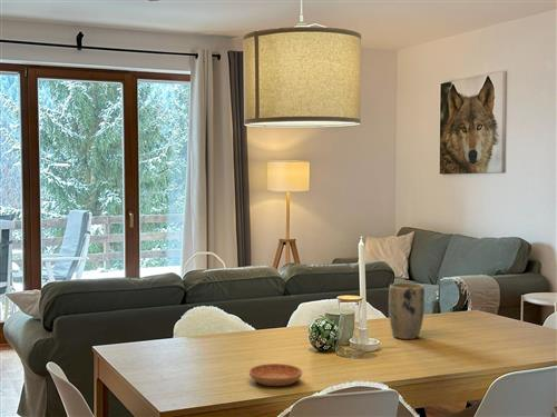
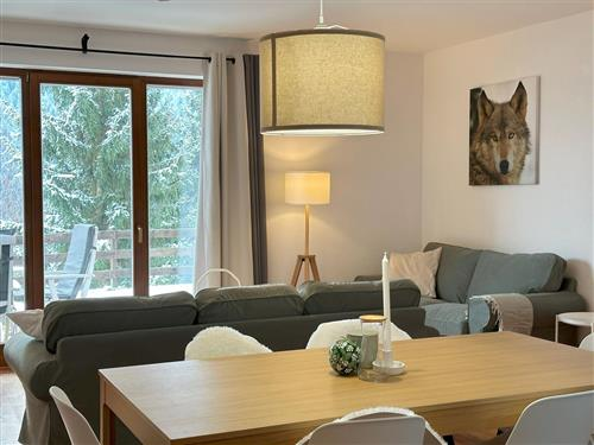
- plant pot [388,282,426,340]
- saucer [248,363,303,387]
